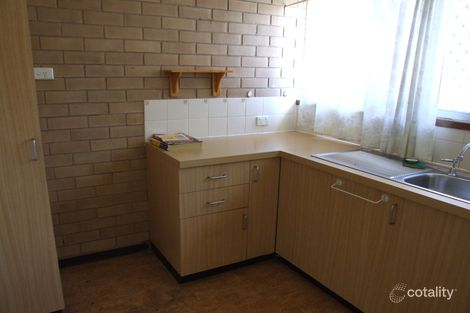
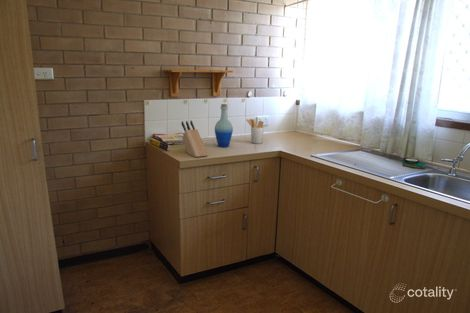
+ utensil holder [245,118,265,145]
+ knife block [181,119,209,158]
+ bottle [214,103,234,148]
